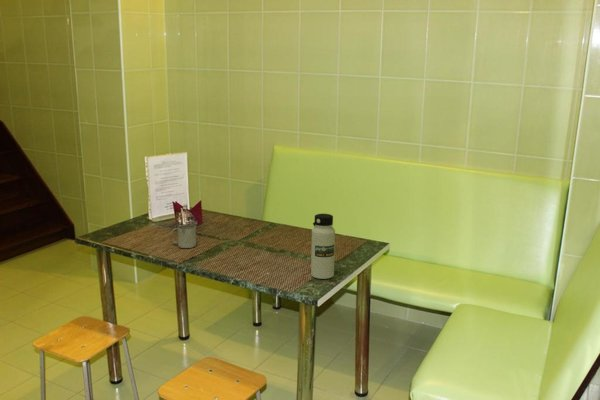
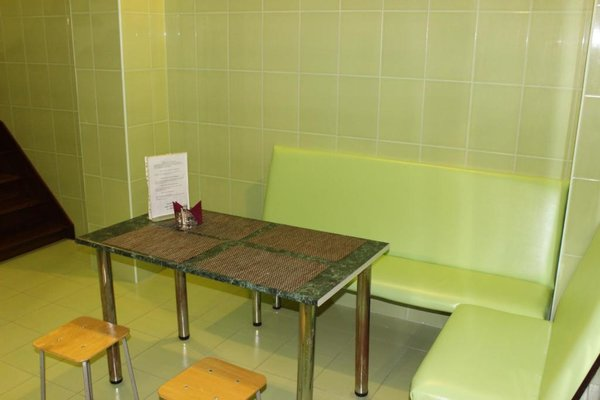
- mug [170,224,197,249]
- water bottle [310,213,336,280]
